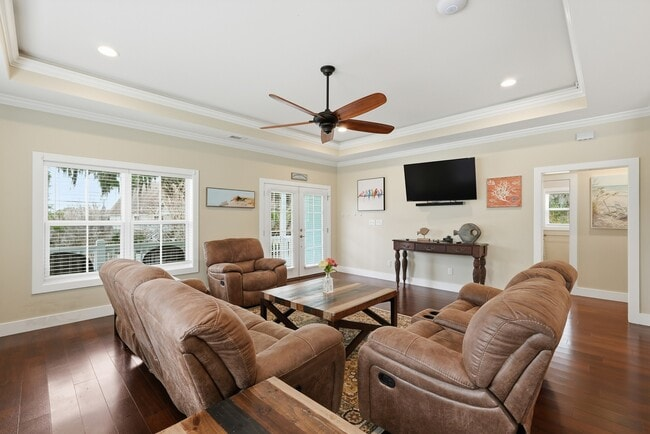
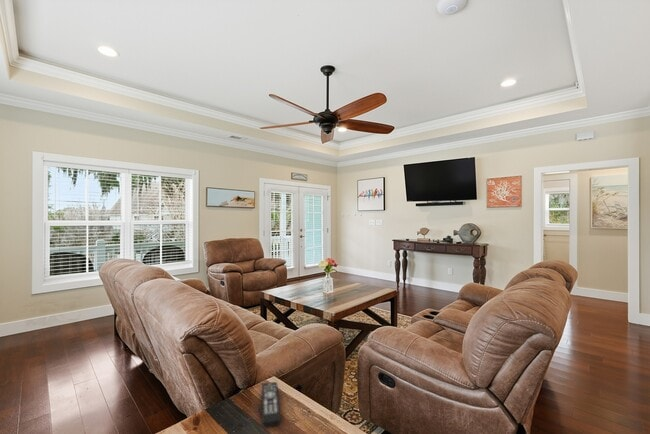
+ remote control [261,381,282,429]
